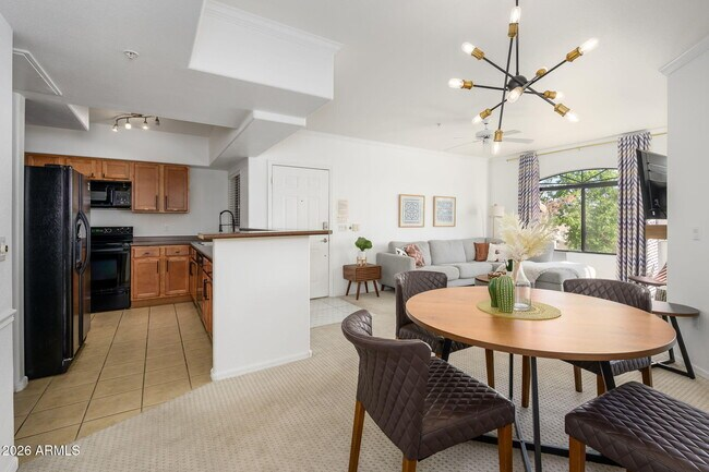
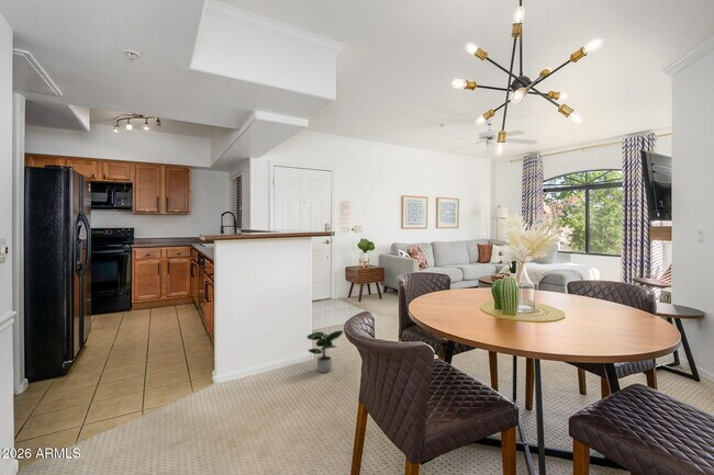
+ potted plant [305,329,344,373]
